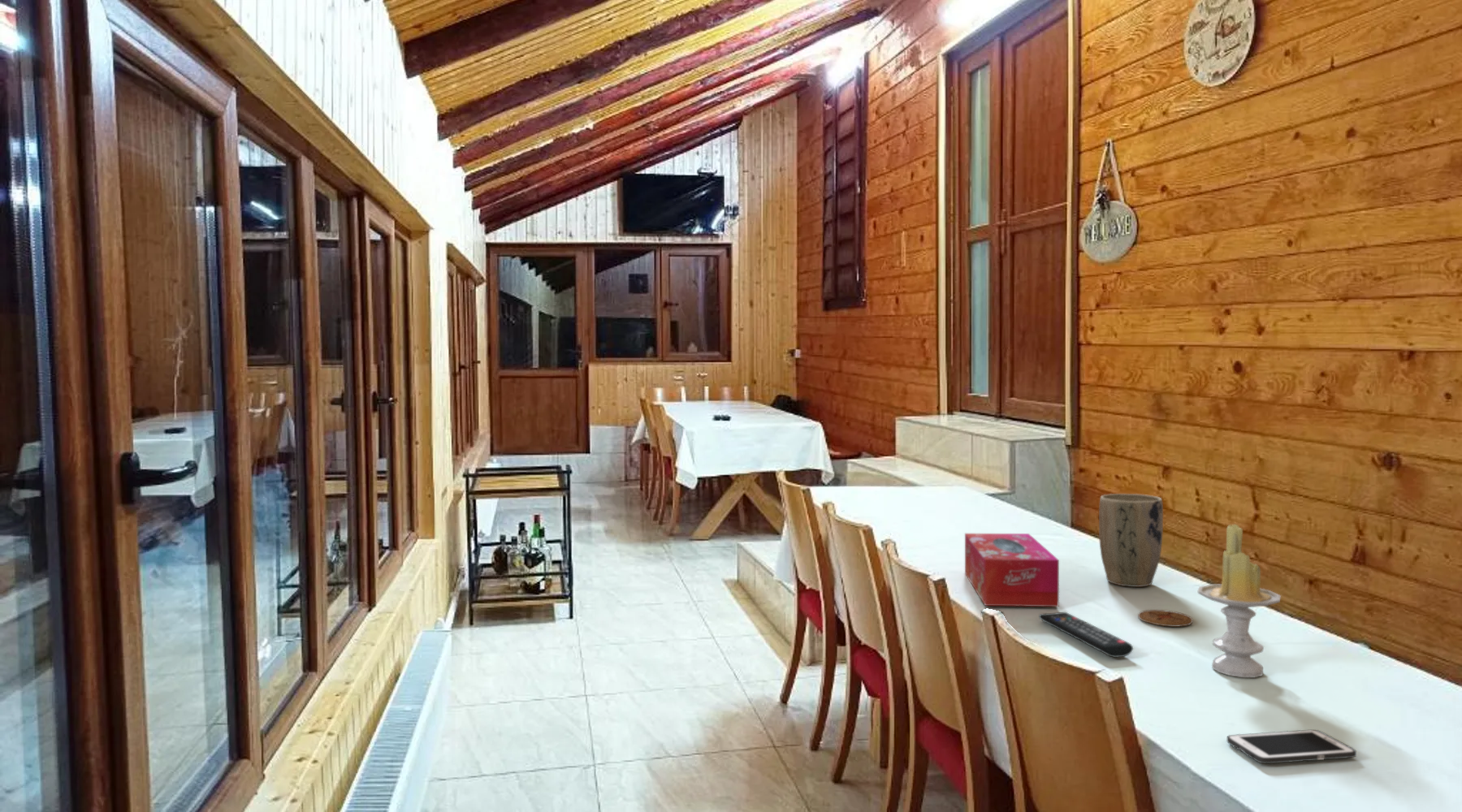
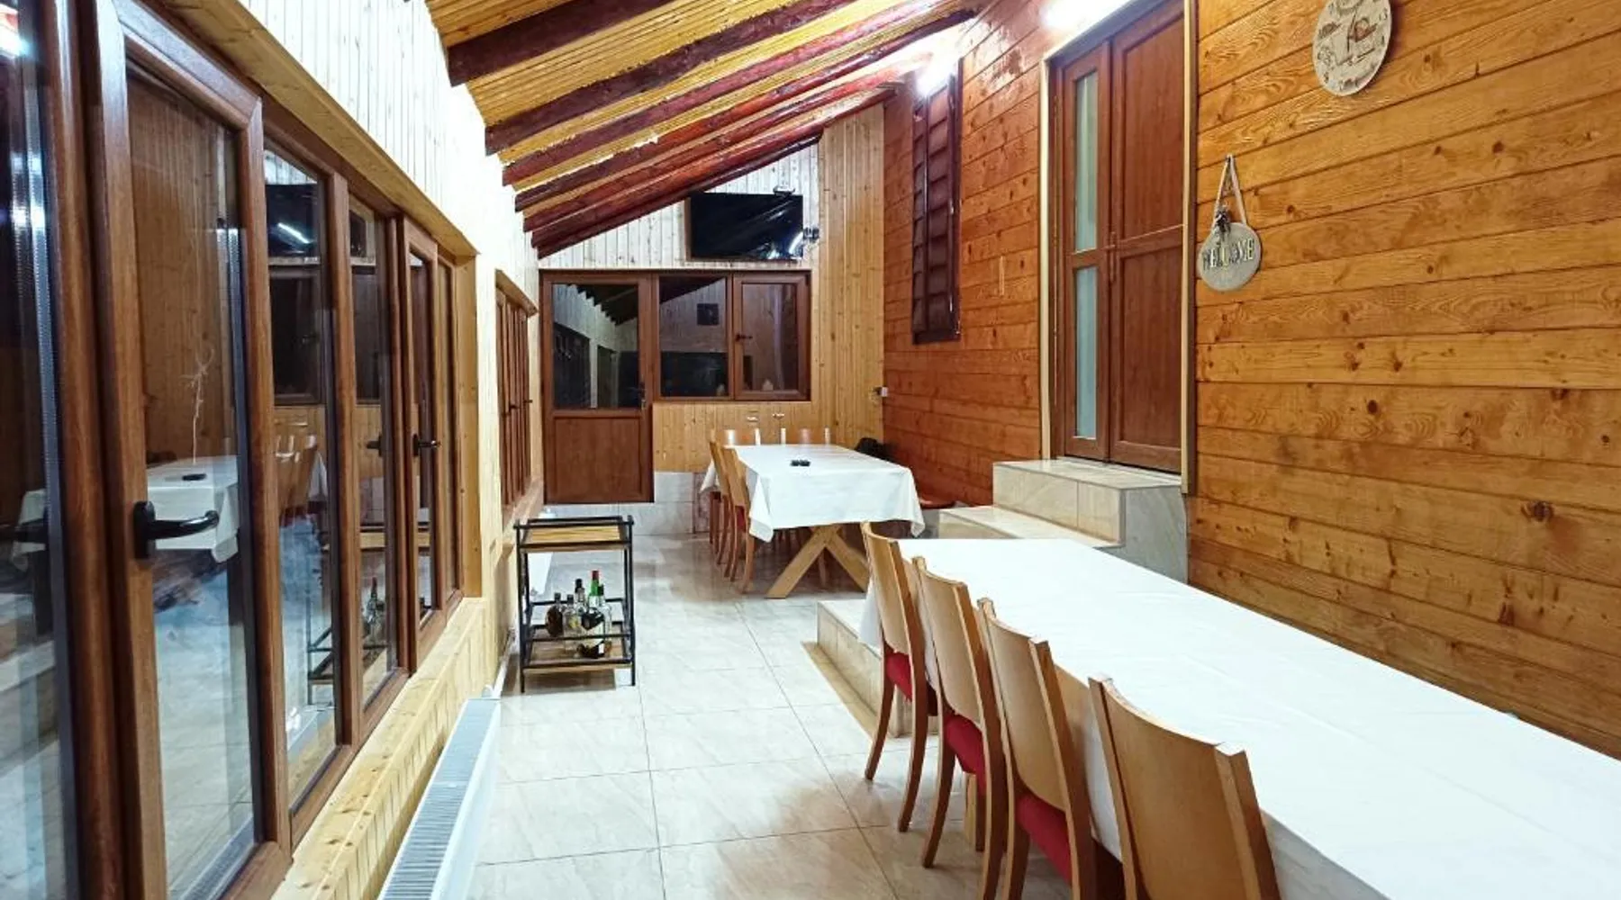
- coaster [1137,609,1193,628]
- remote control [1038,611,1134,659]
- candle [1197,524,1282,678]
- plant pot [1098,493,1164,588]
- cell phone [1226,729,1357,764]
- tissue box [964,533,1060,607]
